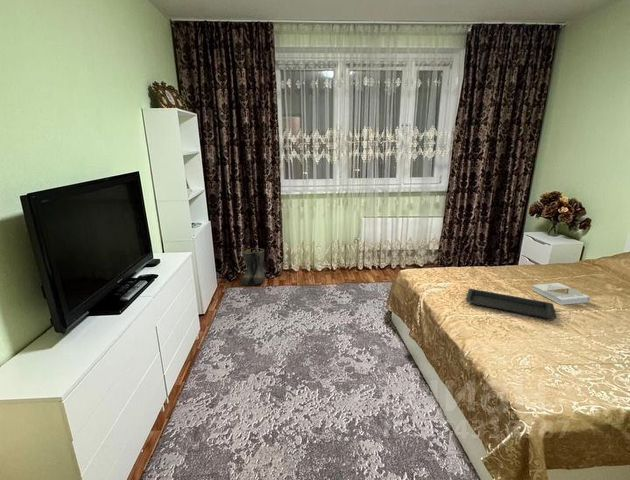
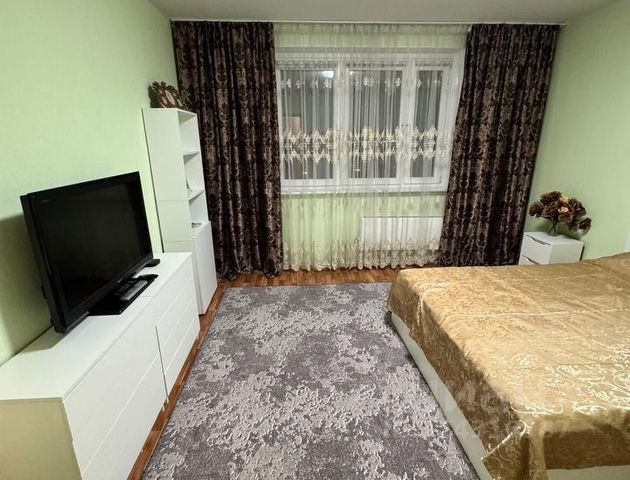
- boots [241,248,267,286]
- book [531,282,591,306]
- serving tray [465,288,558,320]
